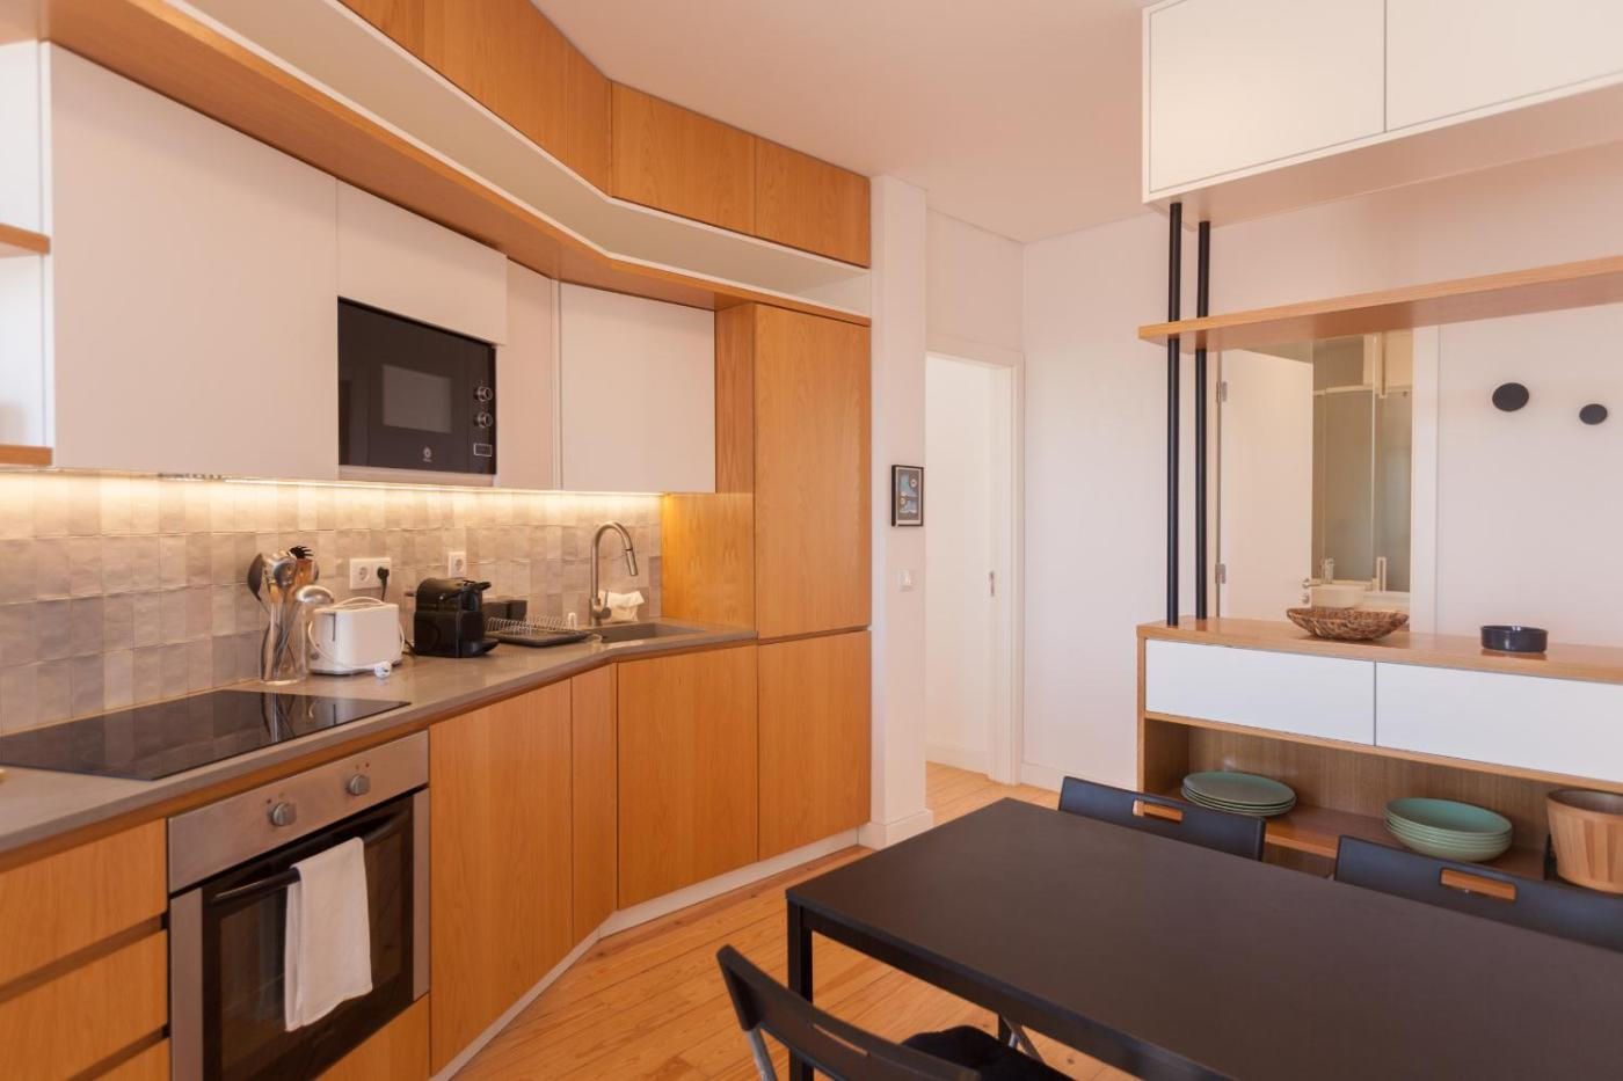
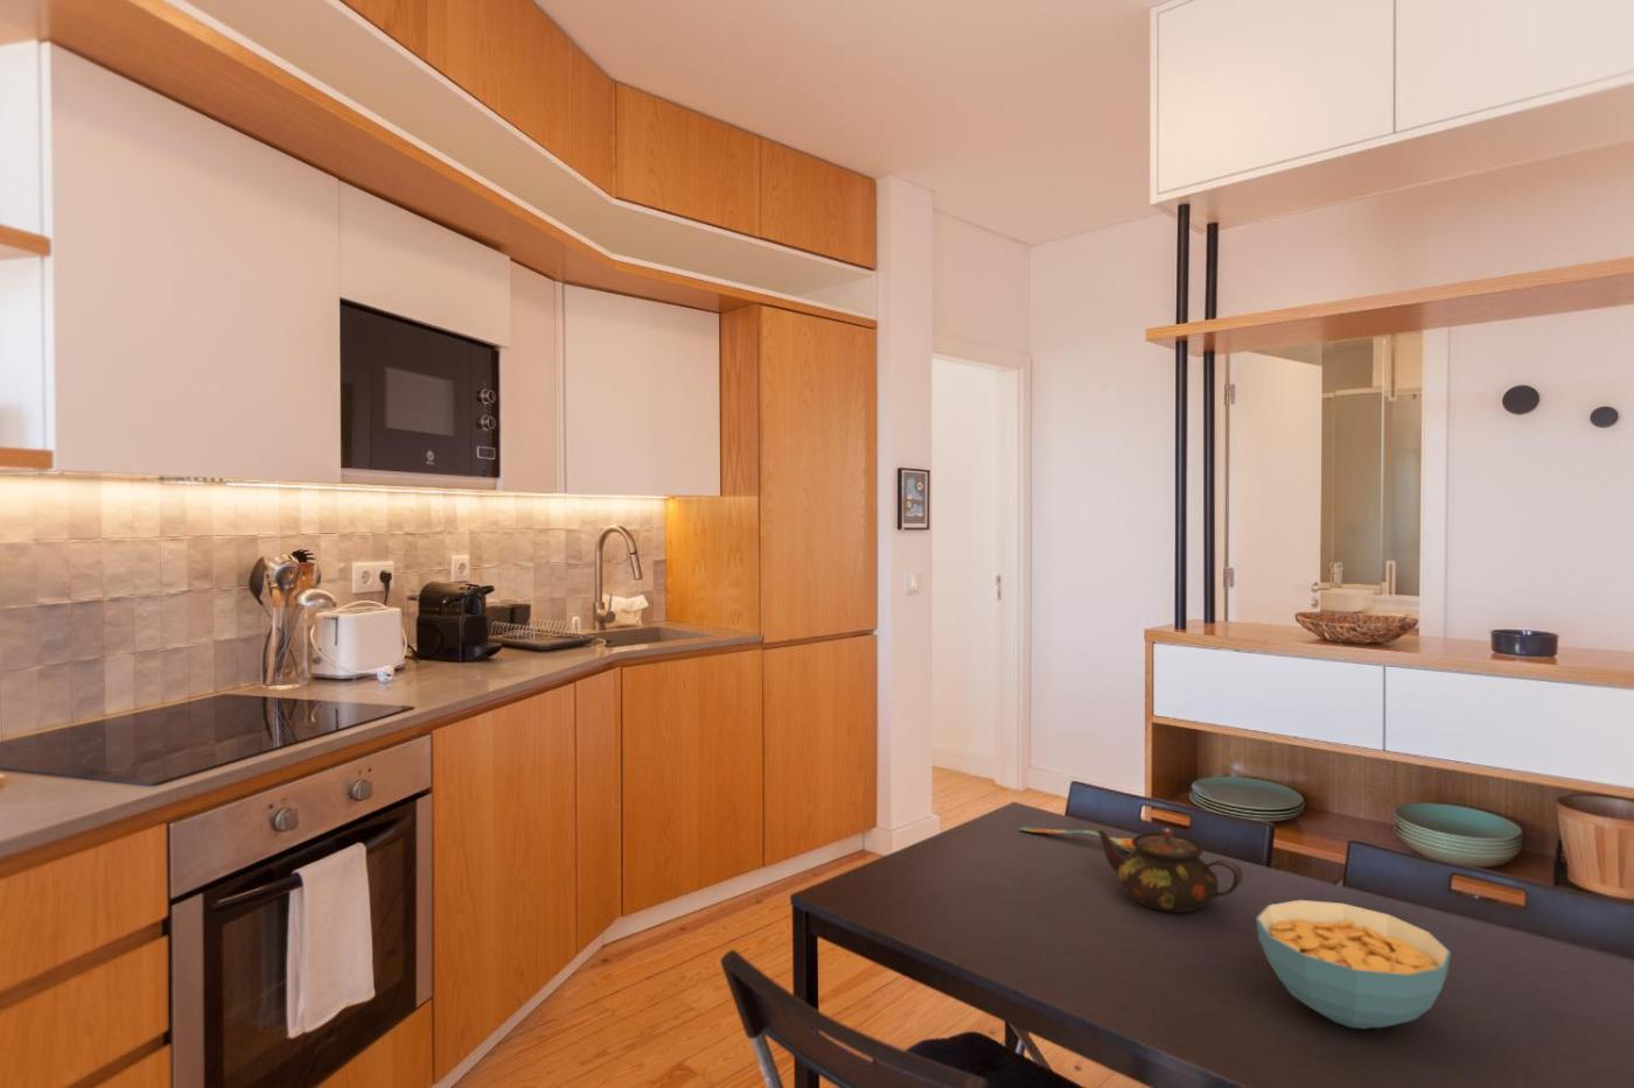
+ cereal bowl [1255,899,1452,1030]
+ teapot [1095,827,1244,913]
+ spoon [1018,826,1136,854]
